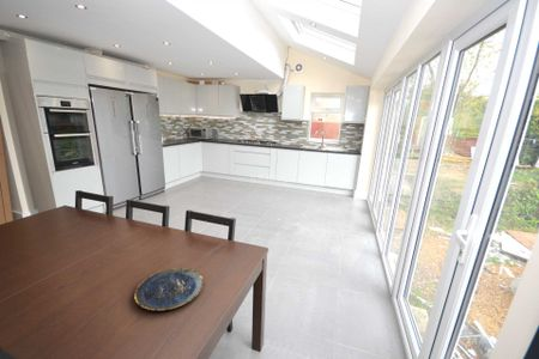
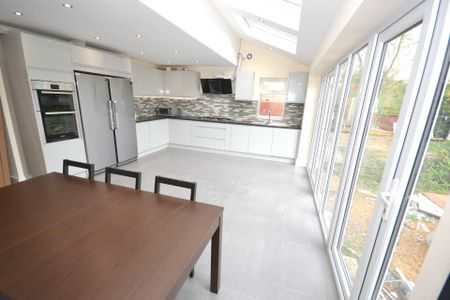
- plate [133,267,205,312]
